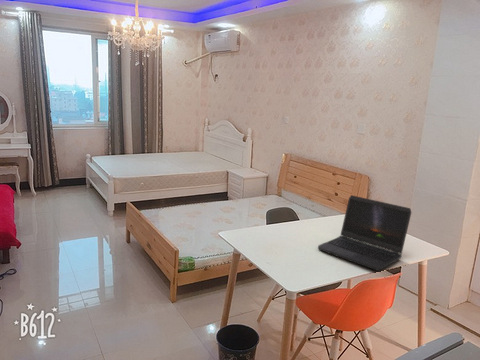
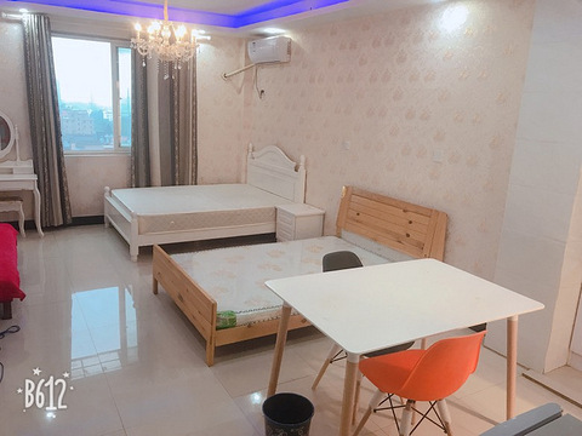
- laptop computer [317,194,412,272]
